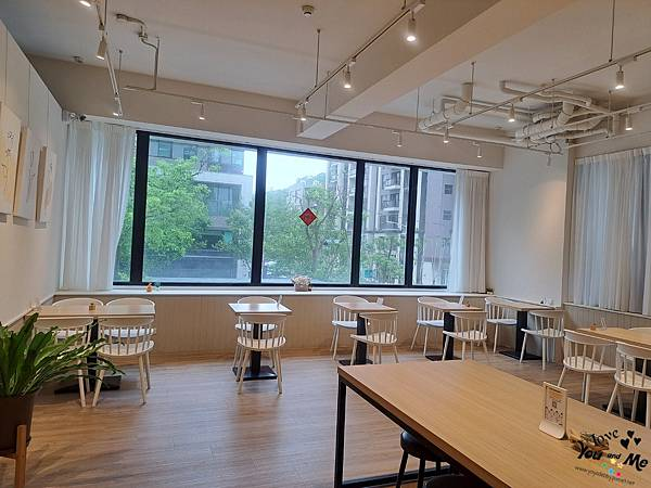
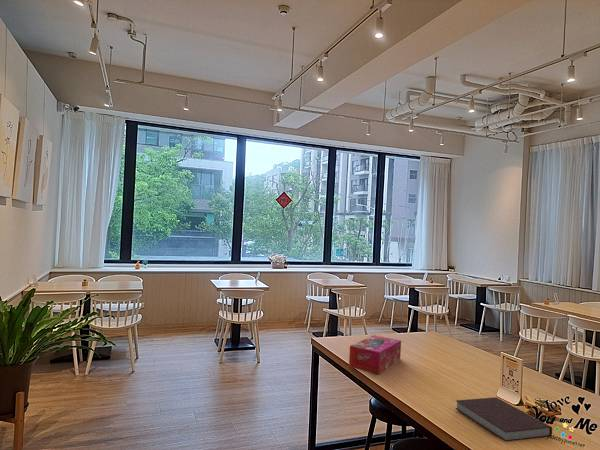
+ tissue box [348,334,402,375]
+ notebook [454,396,553,443]
